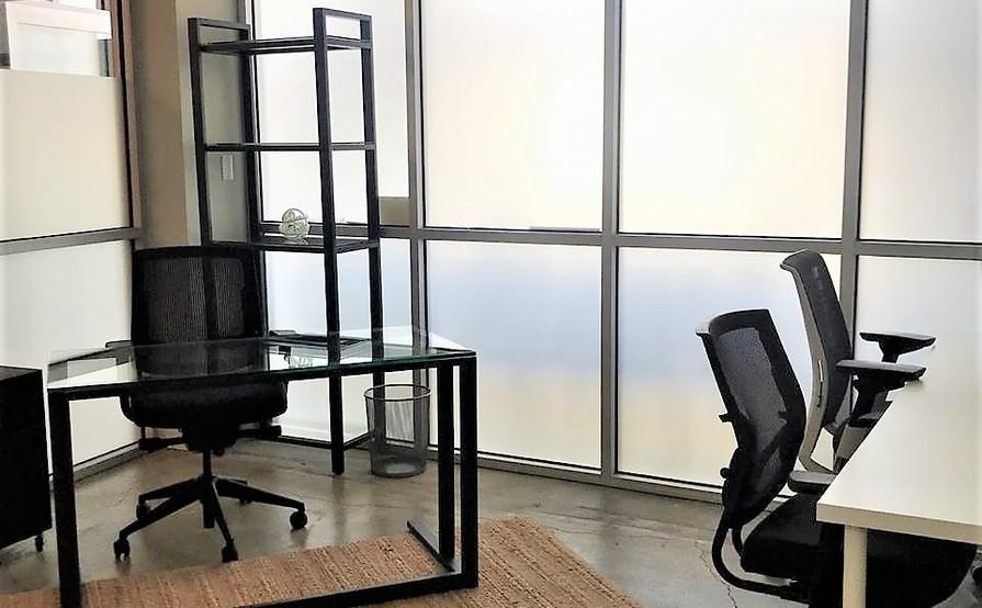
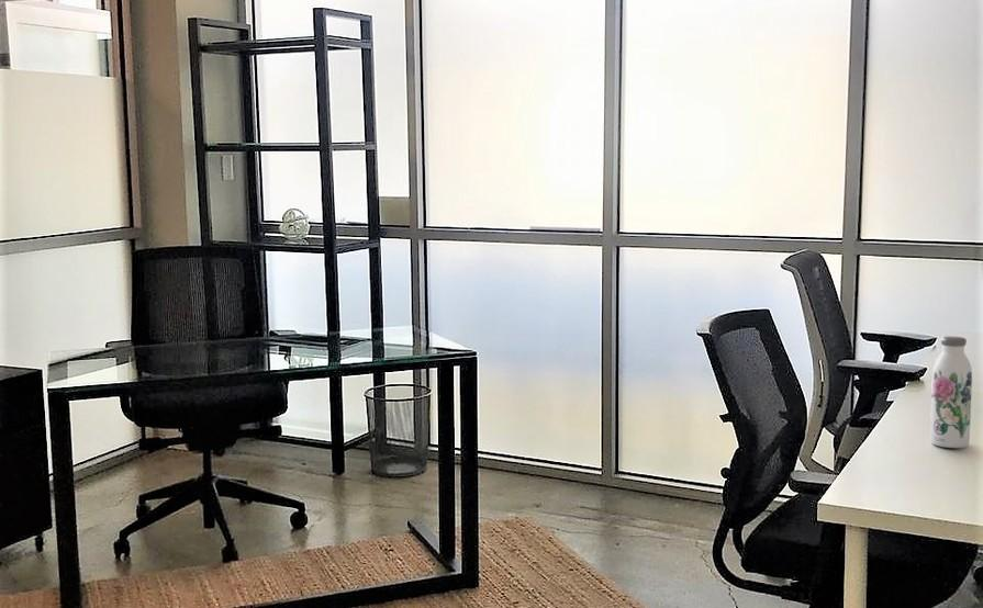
+ water bottle [929,336,973,449]
